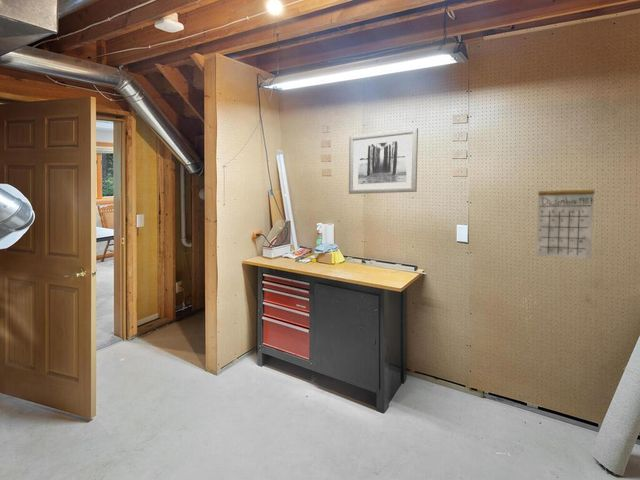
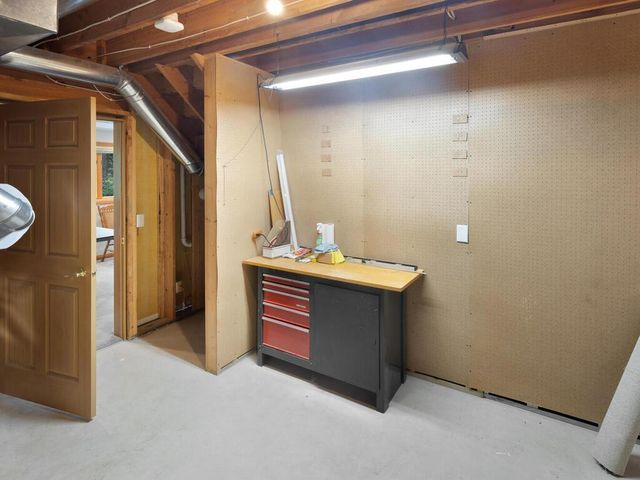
- calendar [535,174,596,260]
- wall art [348,127,419,195]
